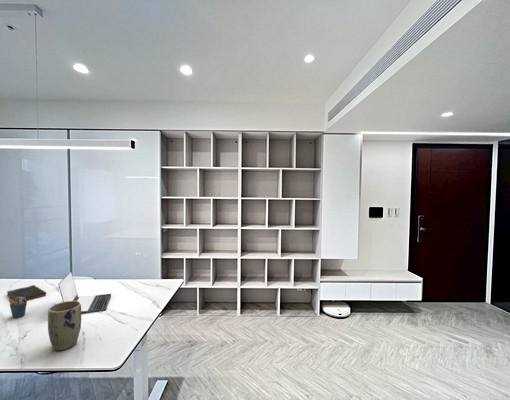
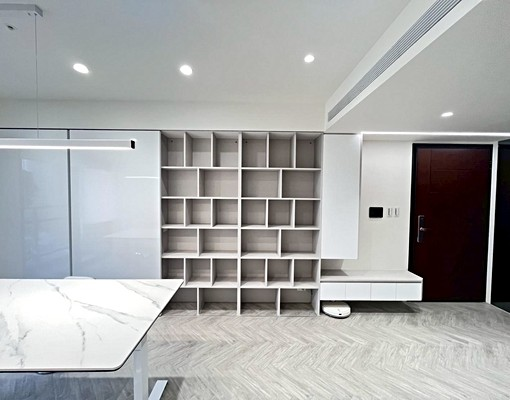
- plant pot [47,301,82,352]
- bible [6,284,47,302]
- pen holder [8,297,28,319]
- laptop [58,271,112,315]
